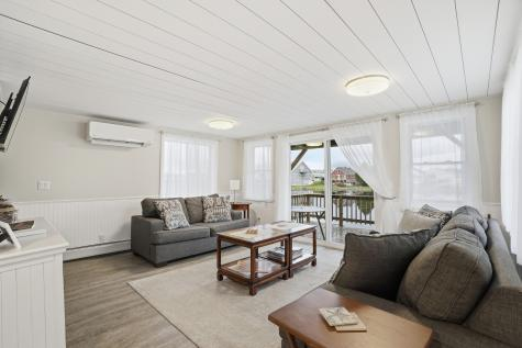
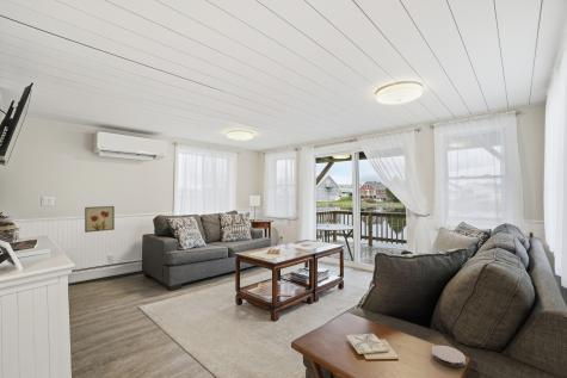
+ wall art [84,205,116,234]
+ coaster [431,345,467,368]
